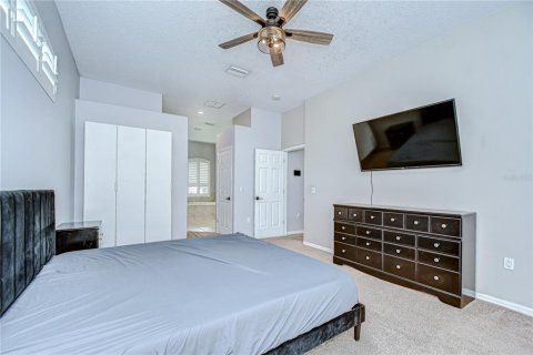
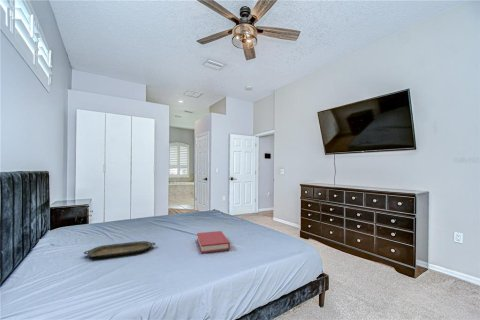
+ hardback book [196,230,231,254]
+ serving tray [83,240,156,259]
